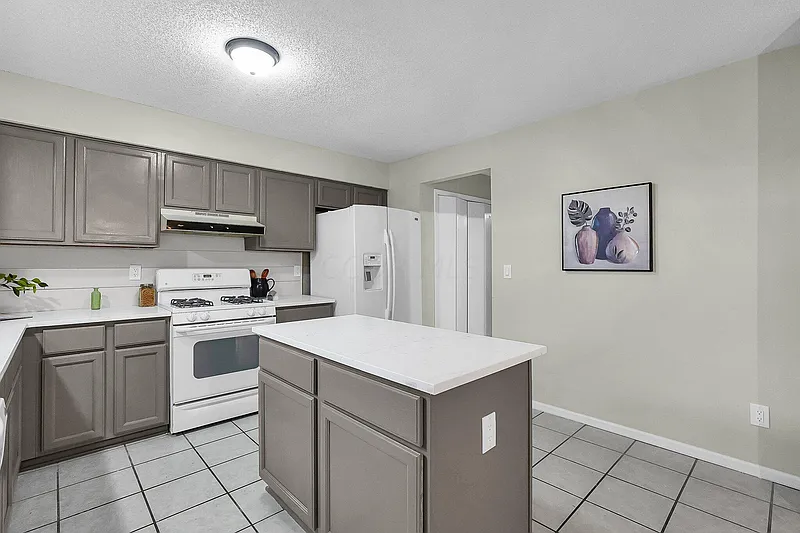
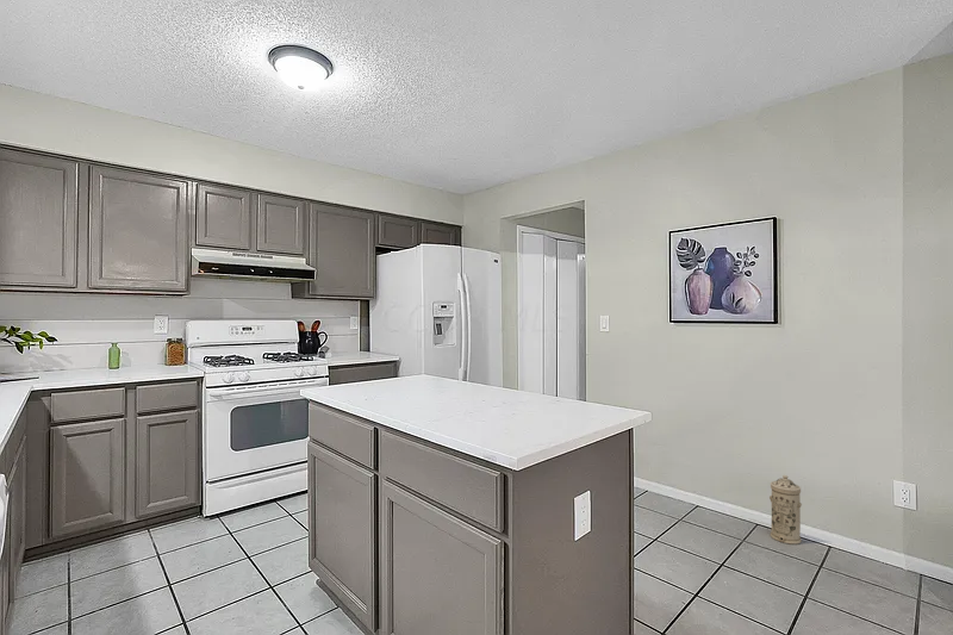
+ water filter [768,474,803,546]
